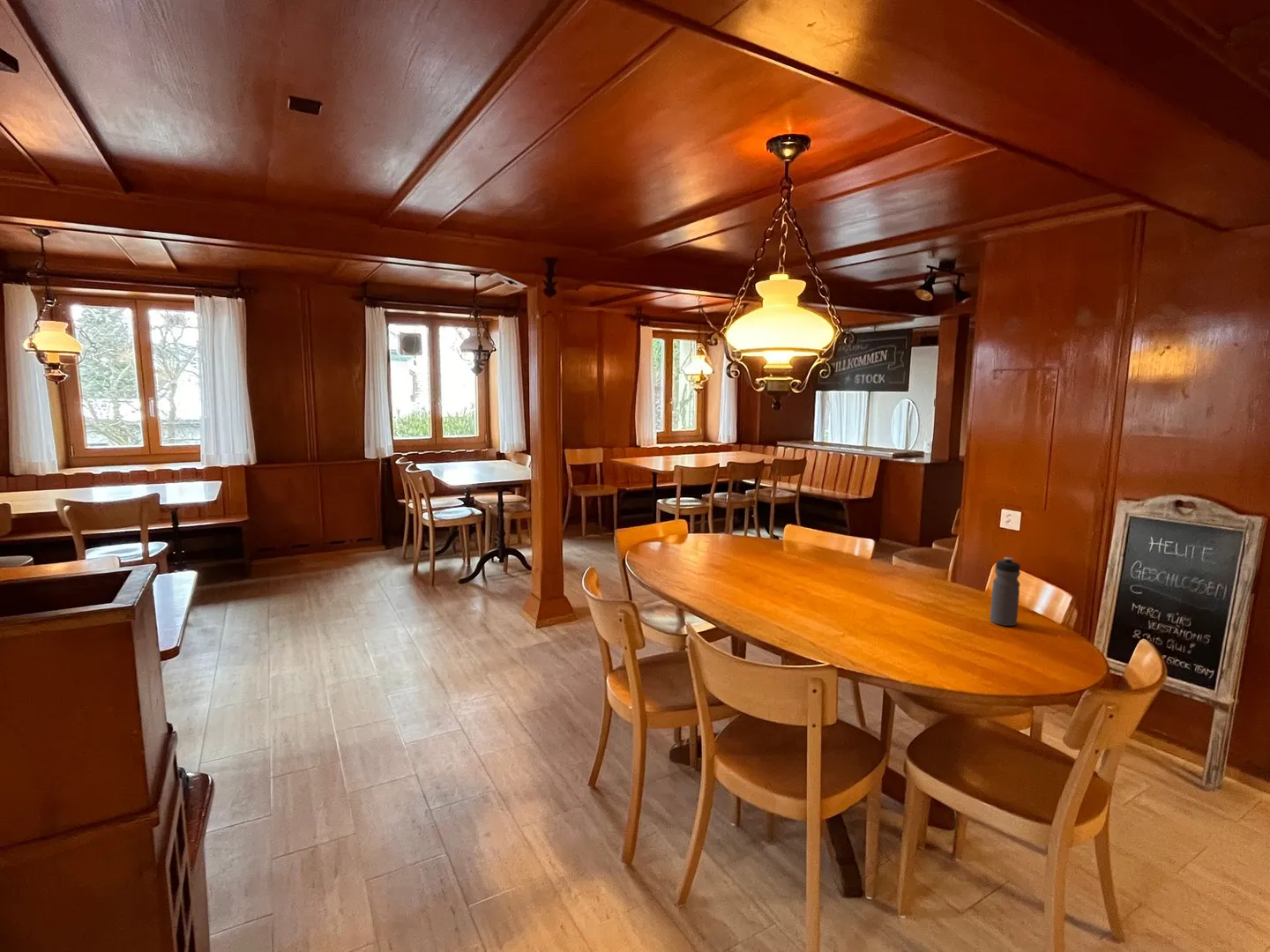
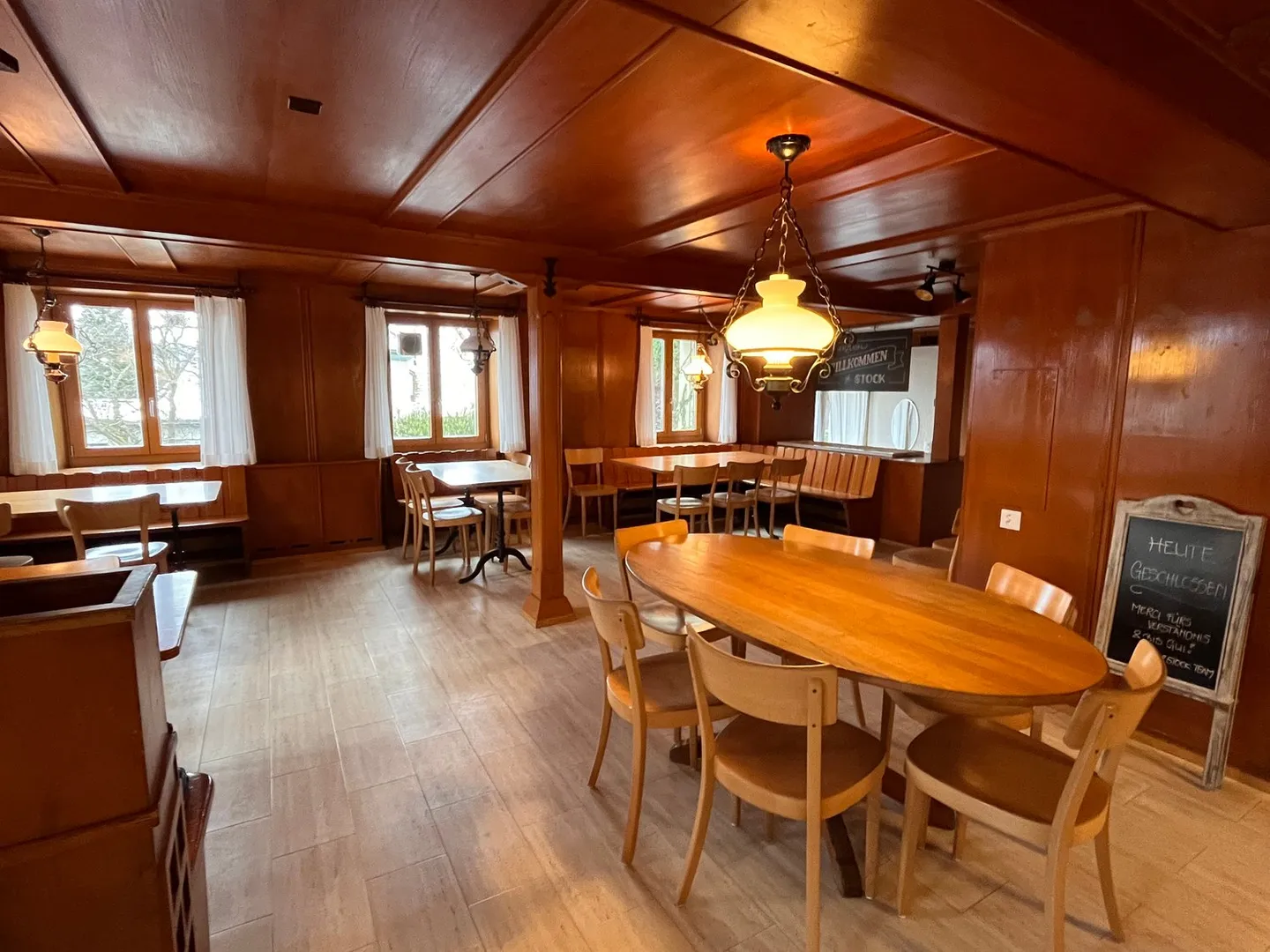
- water bottle [990,556,1021,627]
